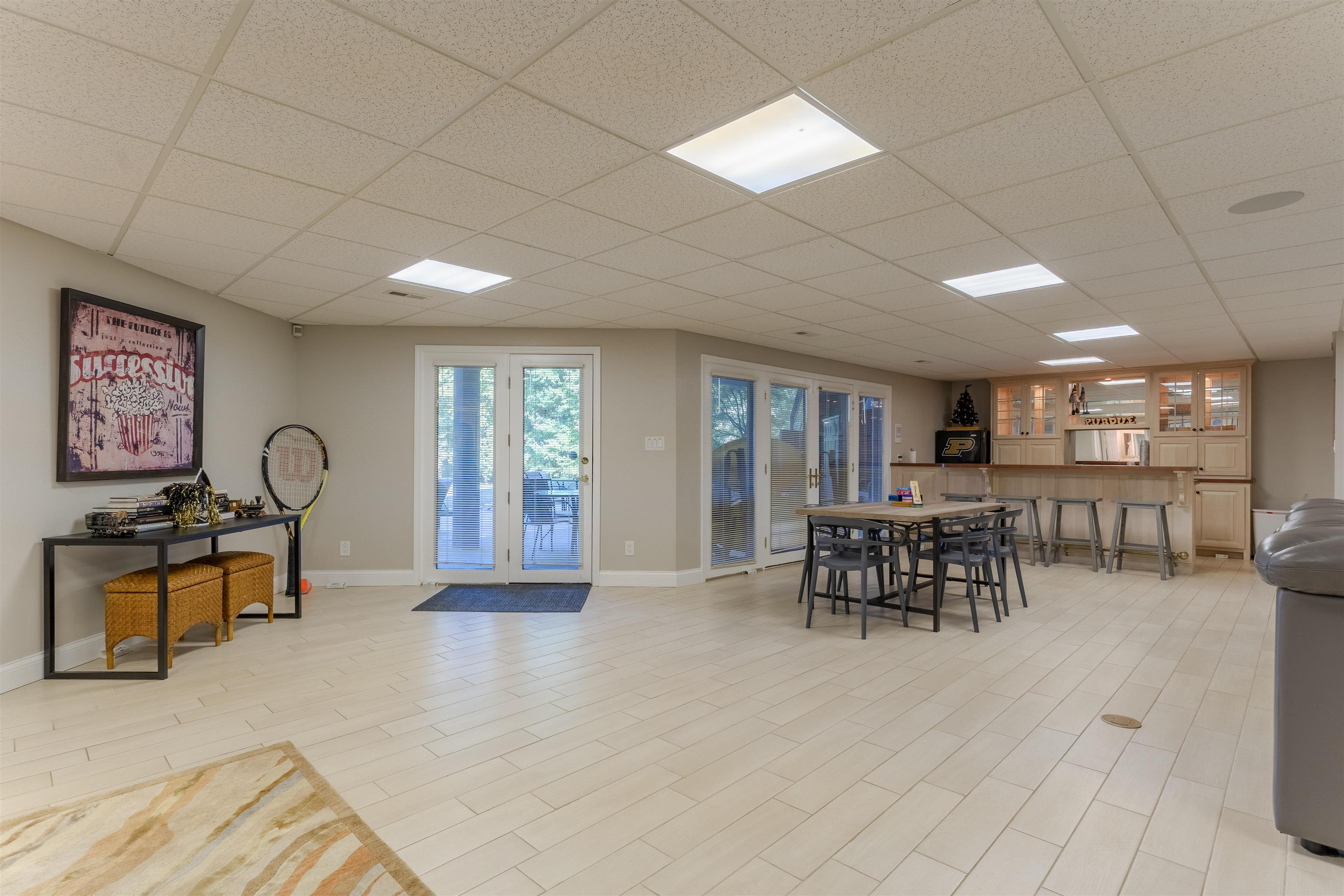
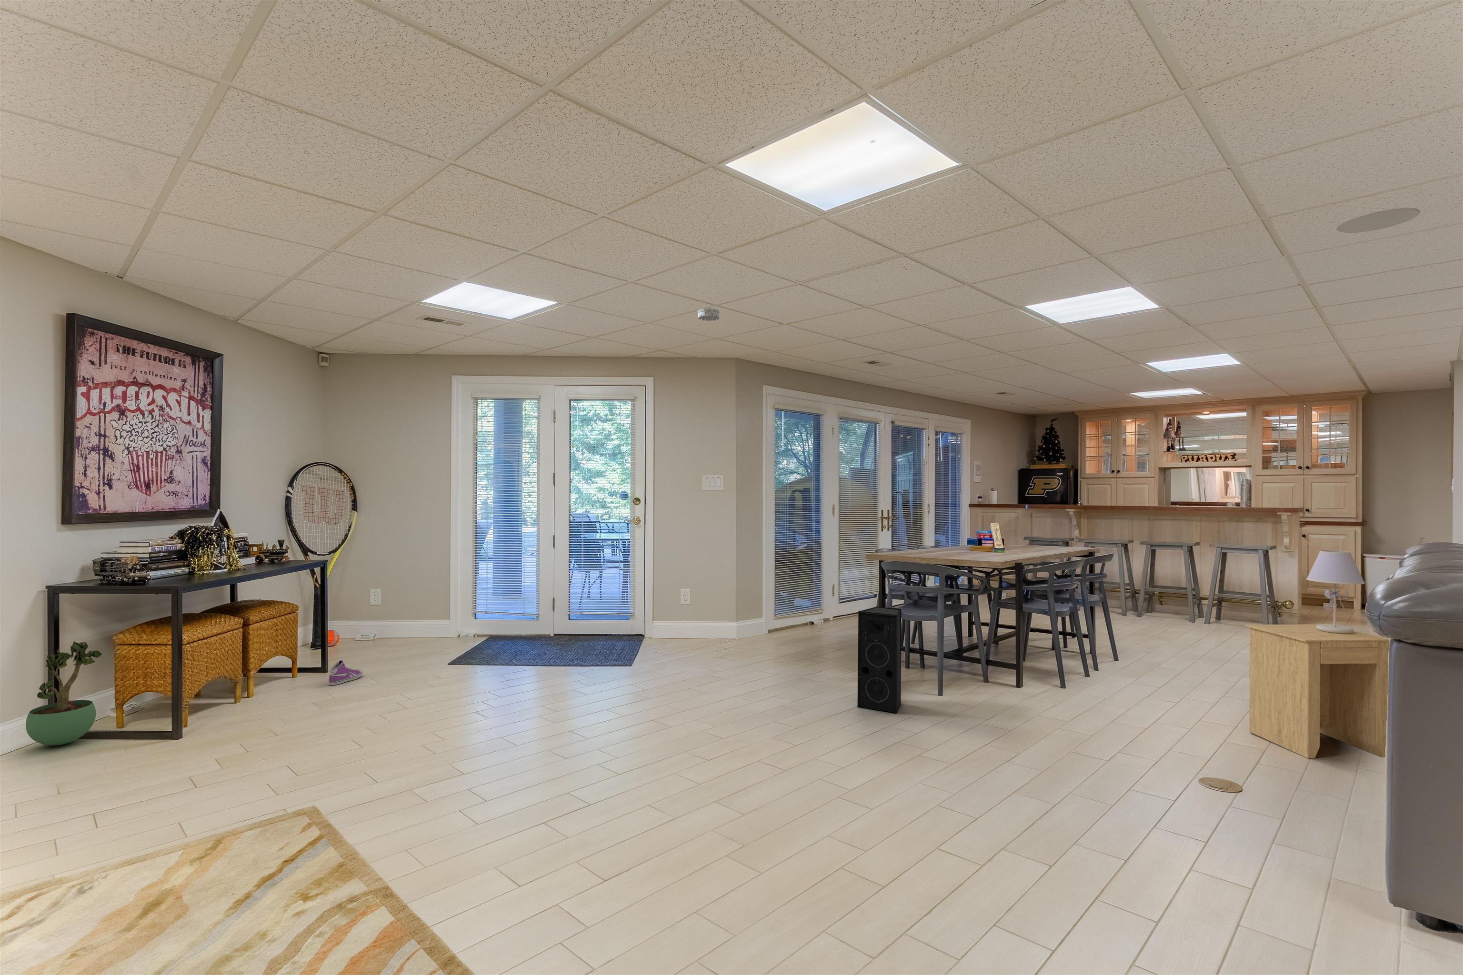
+ potted plant [25,641,102,746]
+ speaker [857,606,902,714]
+ side table [1245,624,1389,758]
+ smoke detector [698,308,721,321]
+ sneaker [328,659,364,686]
+ table lamp [1306,550,1365,633]
